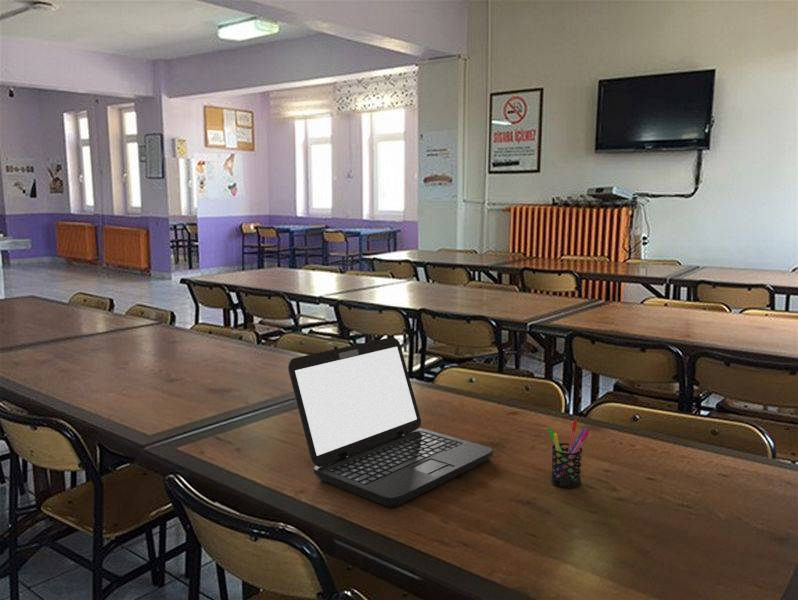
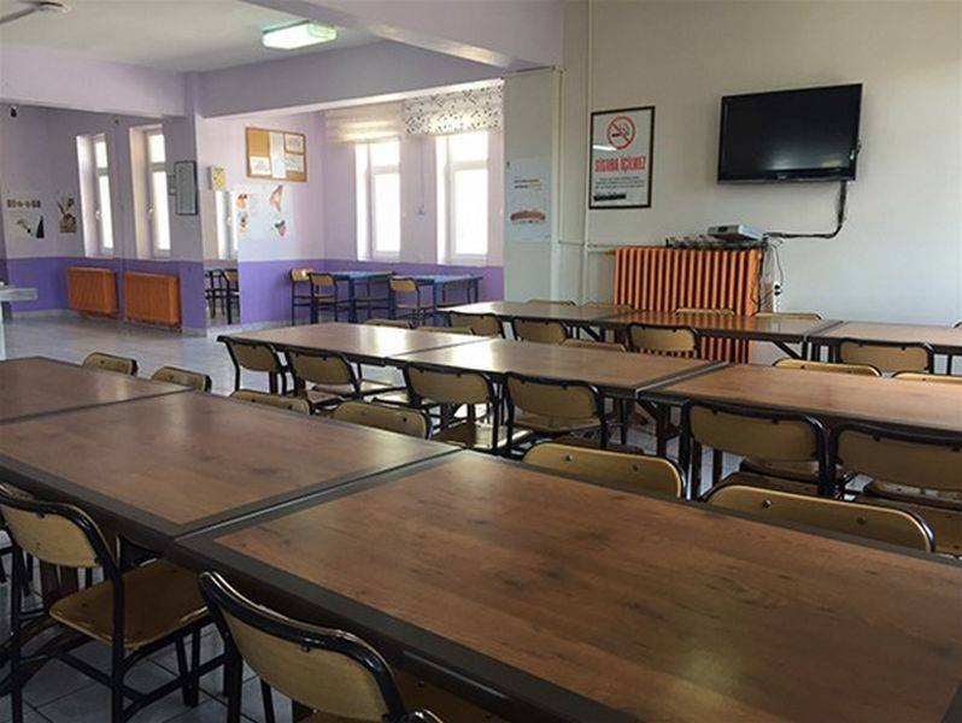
- laptop [287,337,494,508]
- pen holder [546,419,590,489]
